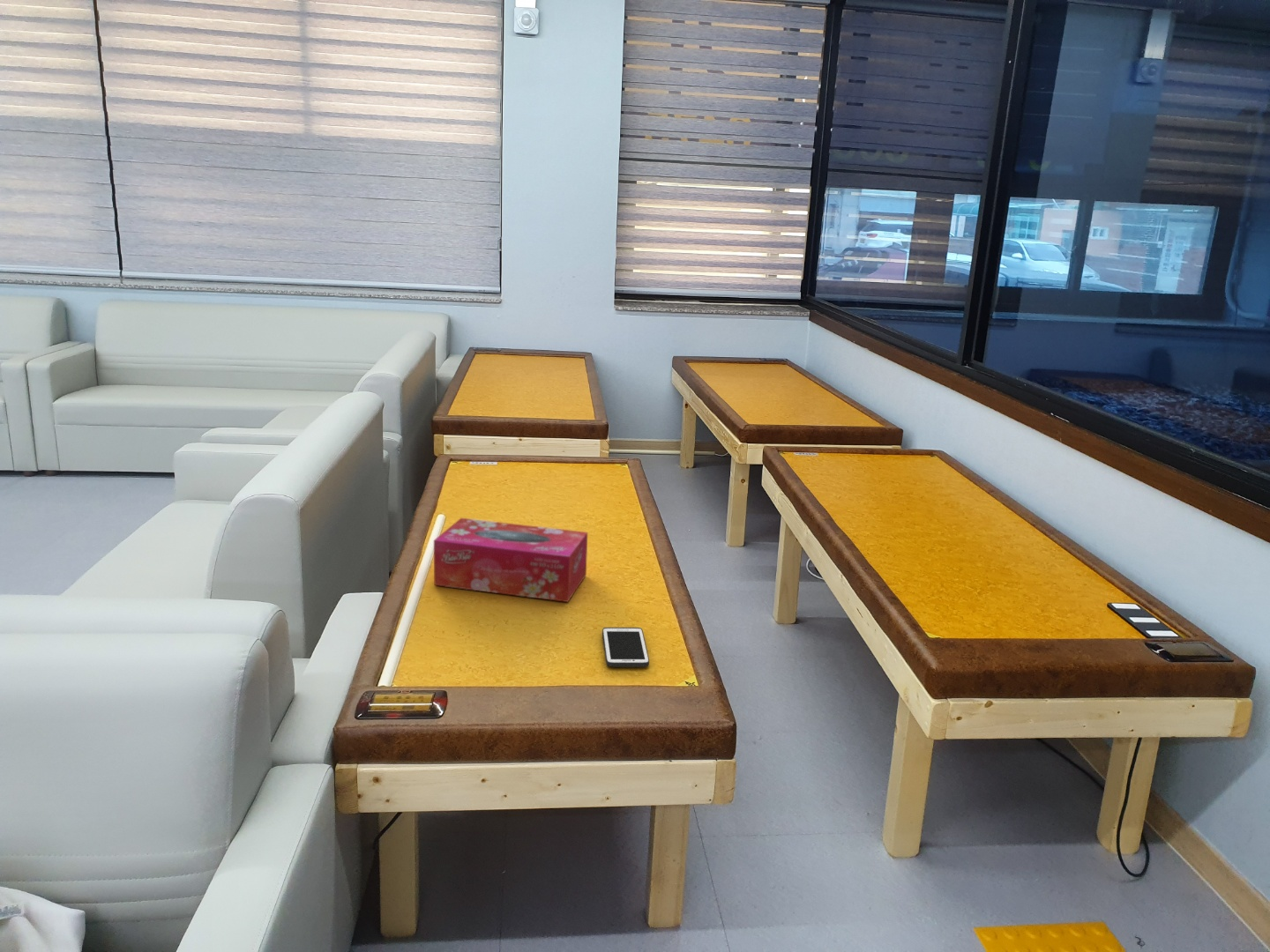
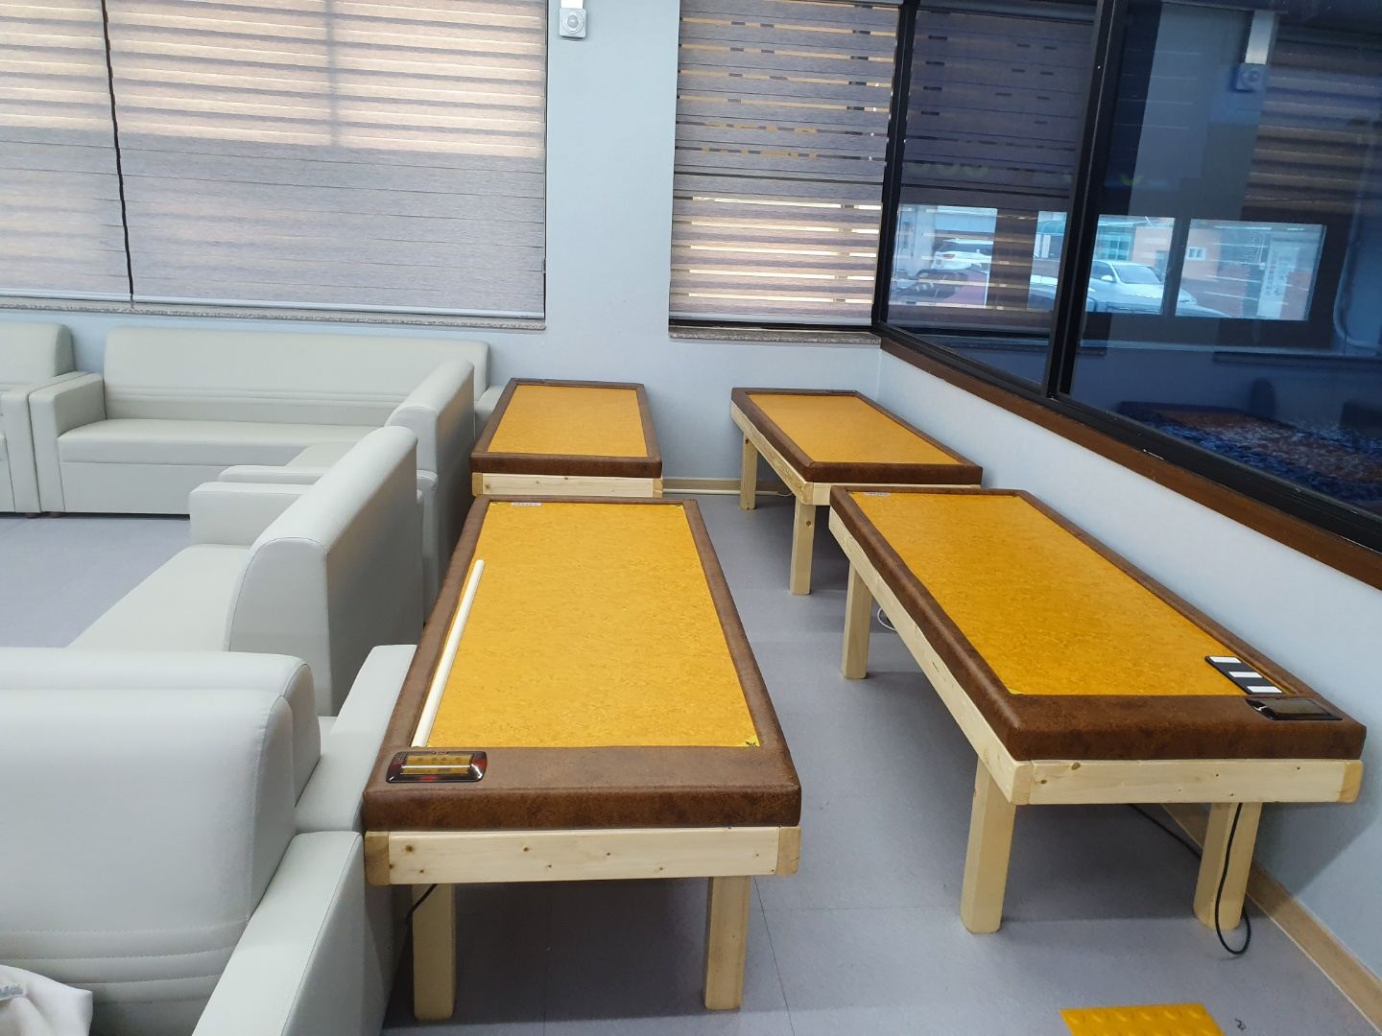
- cell phone [601,627,650,668]
- tissue box [433,517,588,603]
